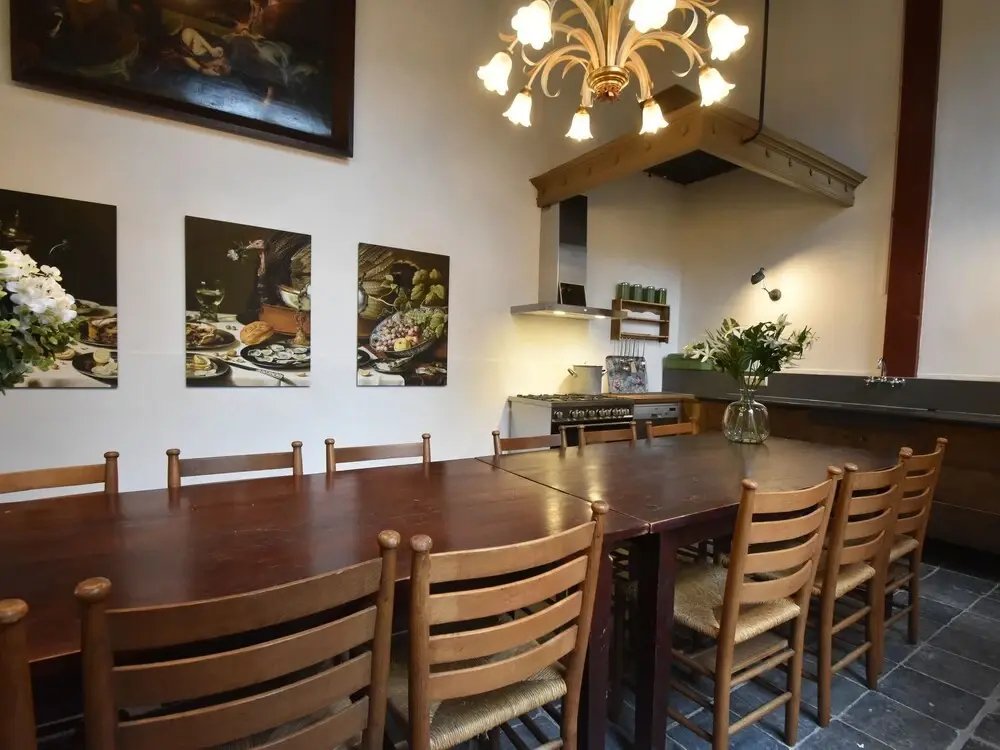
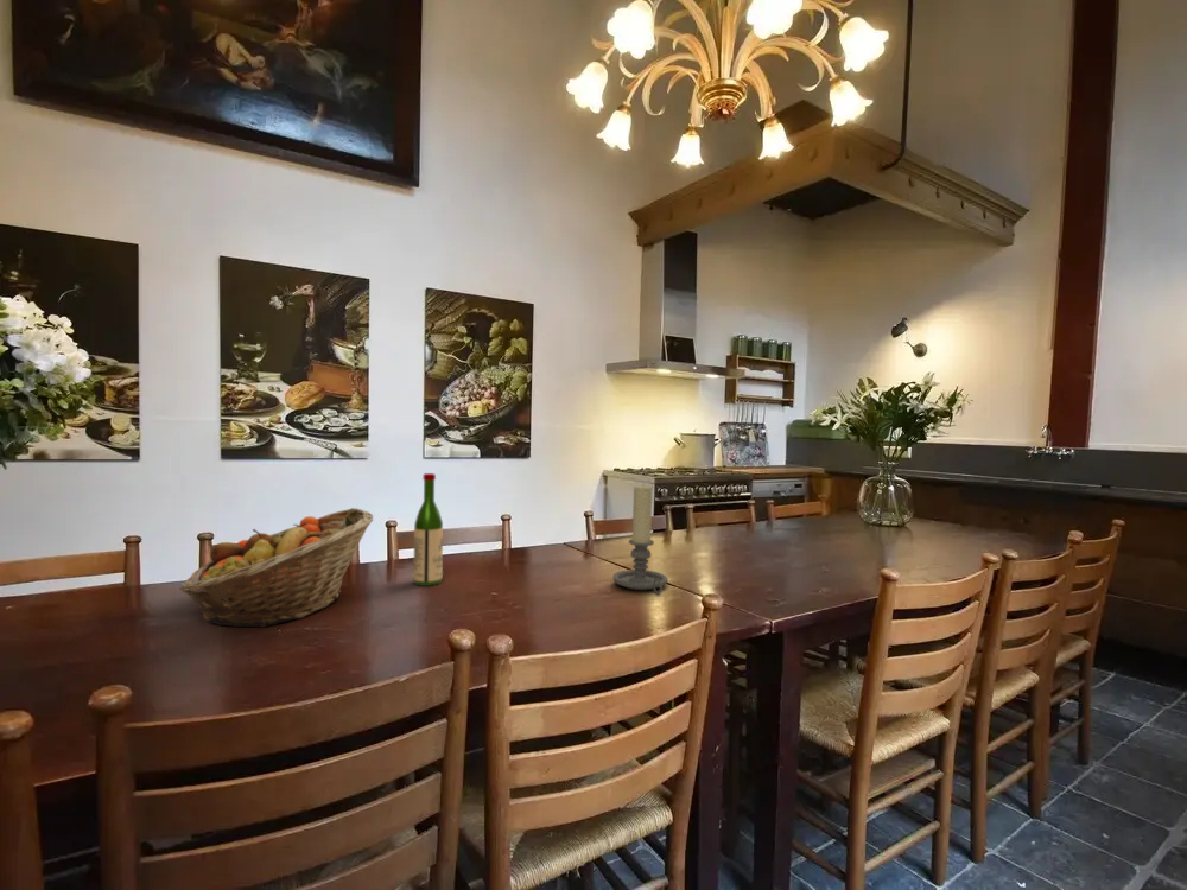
+ wine bottle [412,472,444,587]
+ fruit basket [179,507,374,629]
+ candle holder [611,483,669,596]
